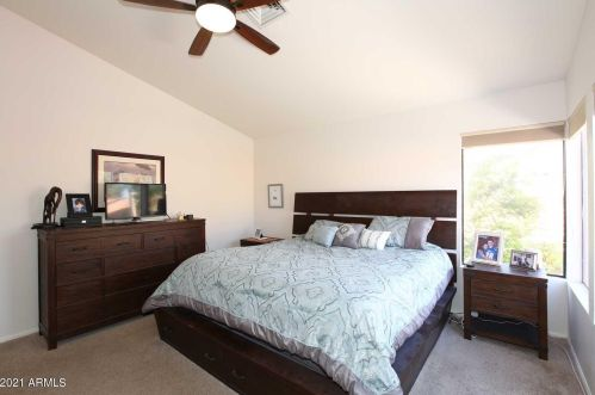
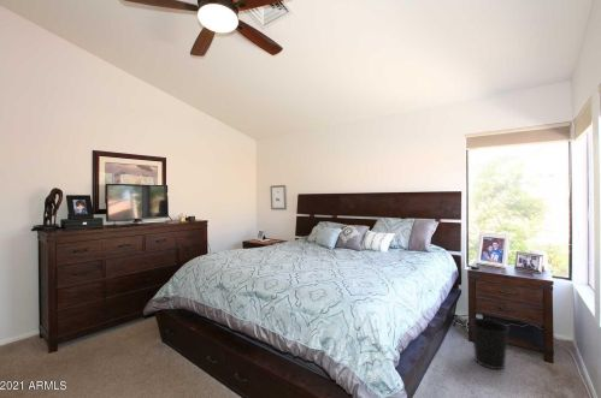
+ wastebasket [470,317,511,370]
